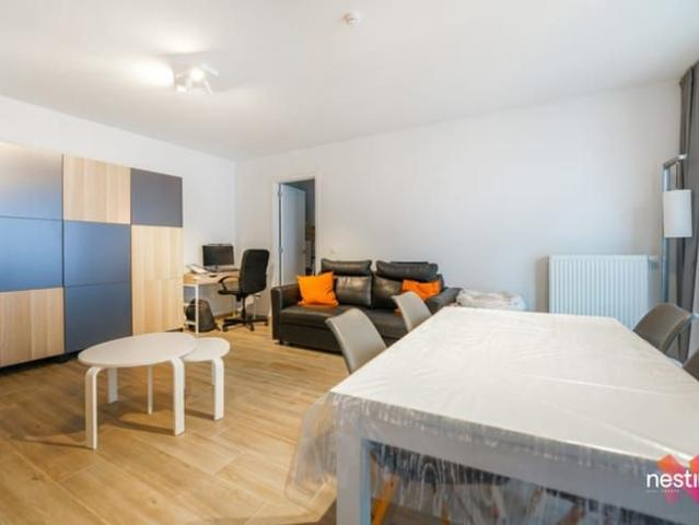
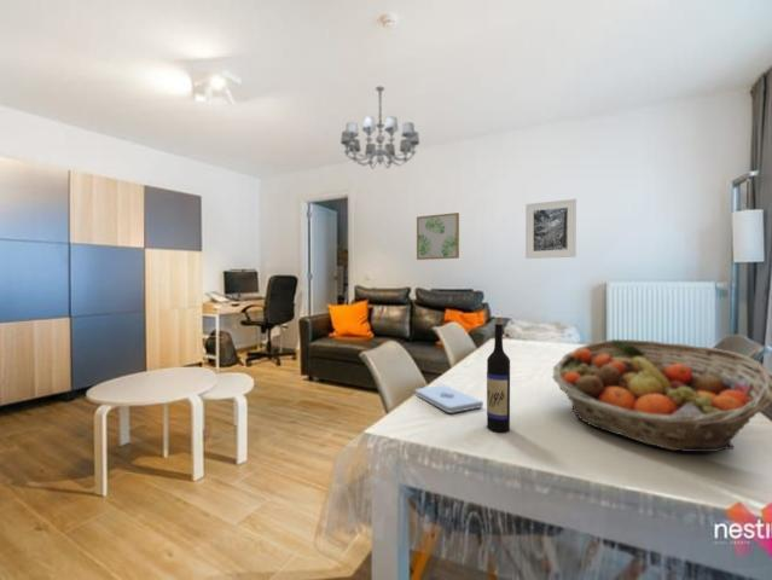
+ notepad [414,384,484,414]
+ wine bottle [486,317,511,433]
+ fruit basket [551,338,772,453]
+ chandelier [339,85,420,170]
+ wall art [416,211,460,261]
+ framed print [524,198,577,260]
